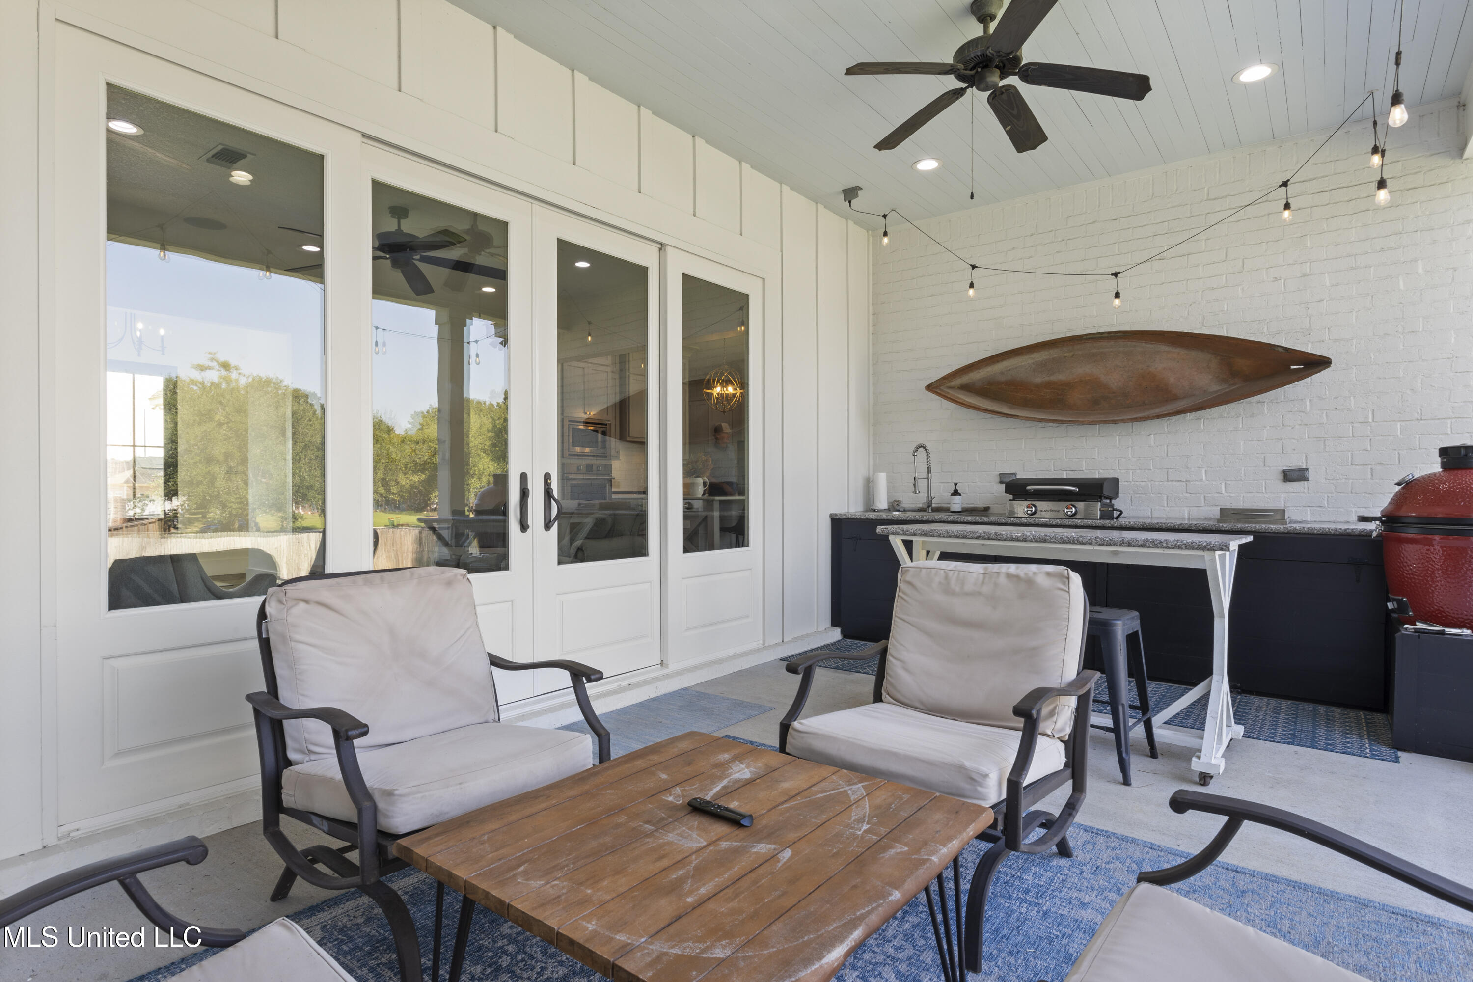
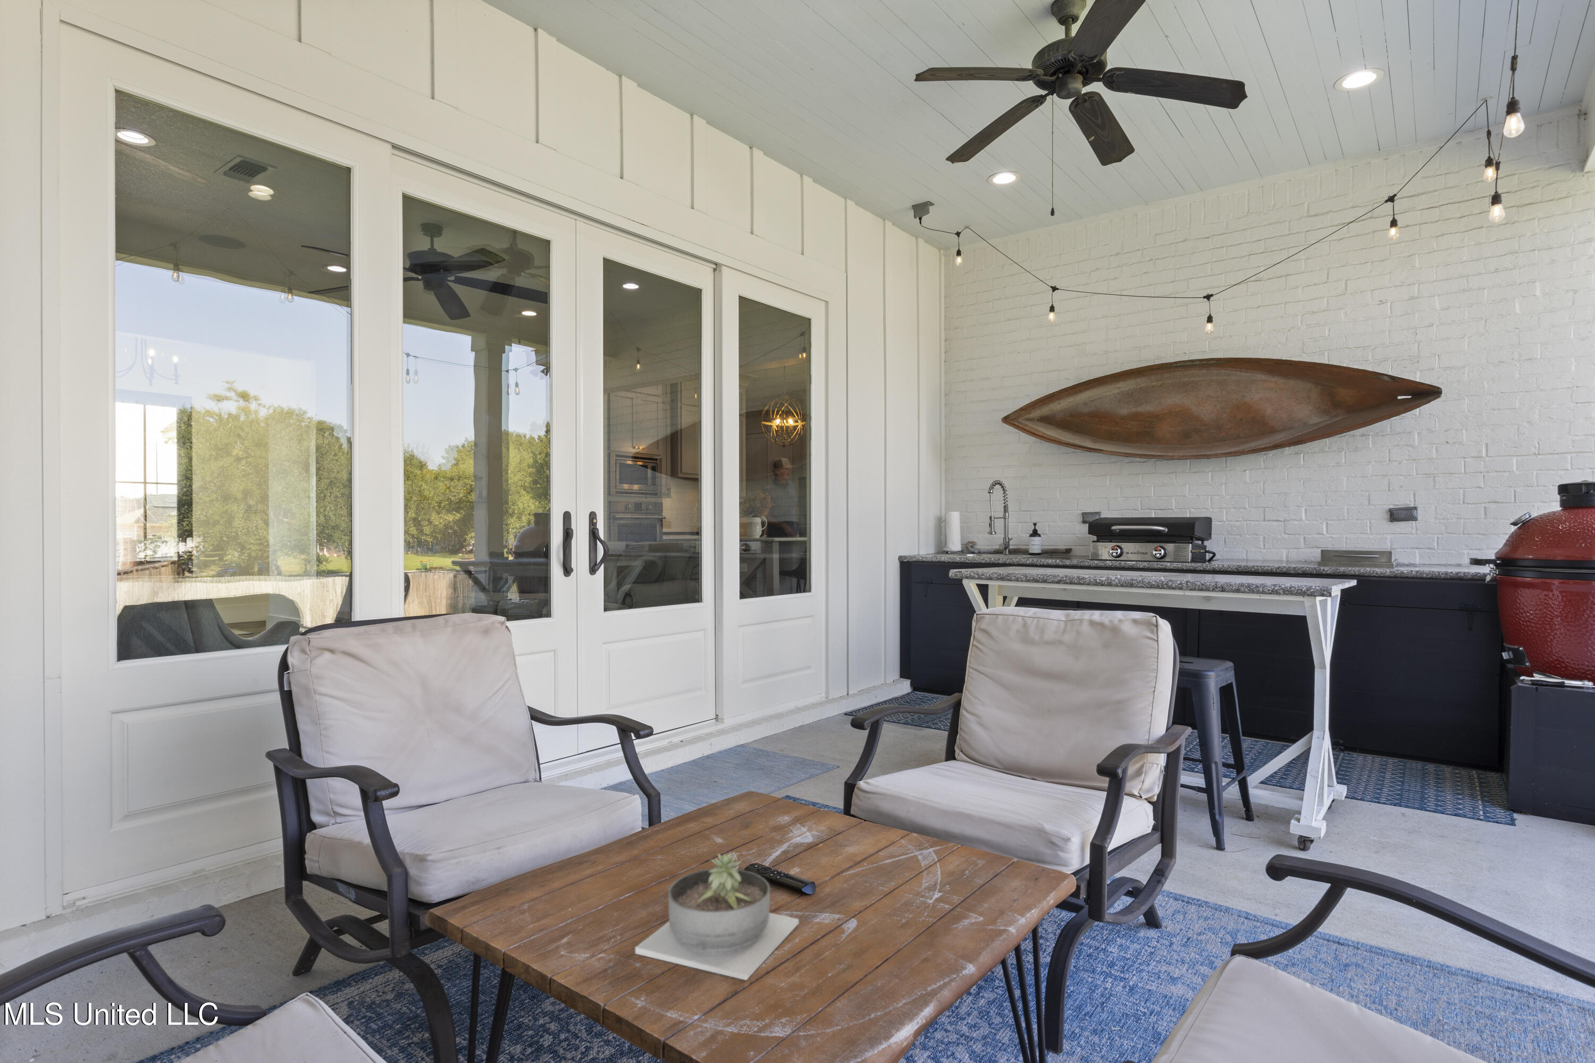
+ succulent planter [635,852,800,981]
